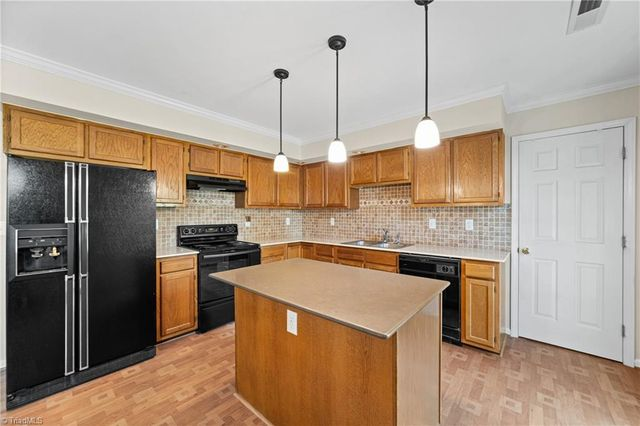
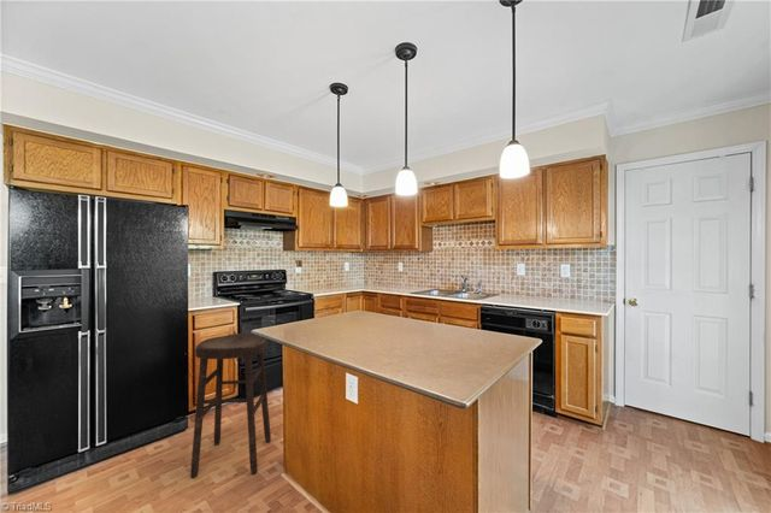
+ stool [189,332,272,479]
